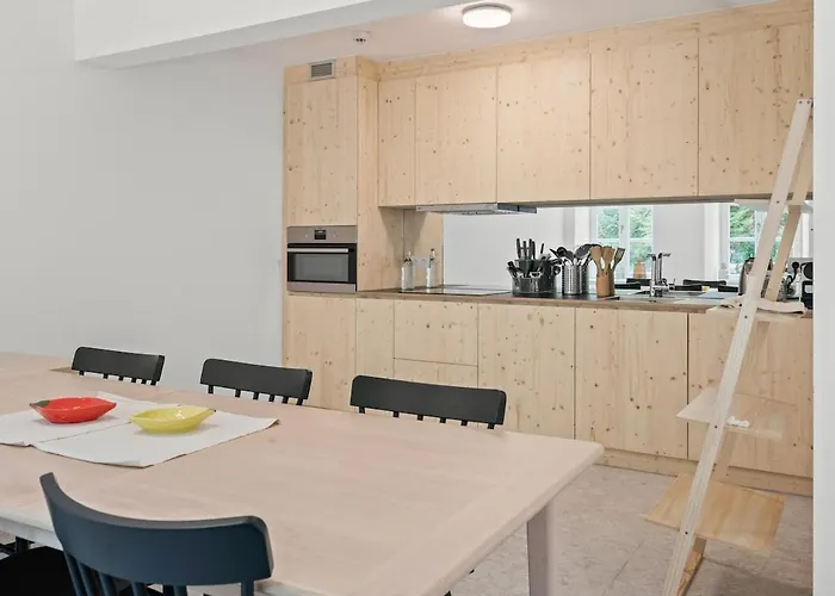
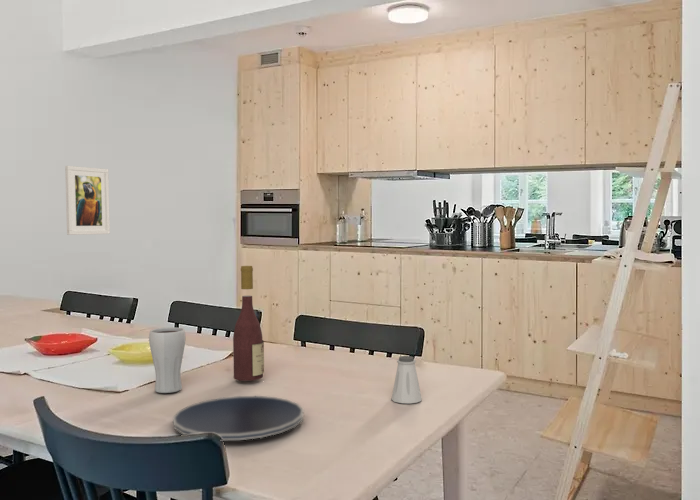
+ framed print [64,165,111,236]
+ plate [172,395,305,441]
+ saltshaker [390,355,423,404]
+ wine bottle [232,265,265,382]
+ drinking glass [148,326,186,394]
